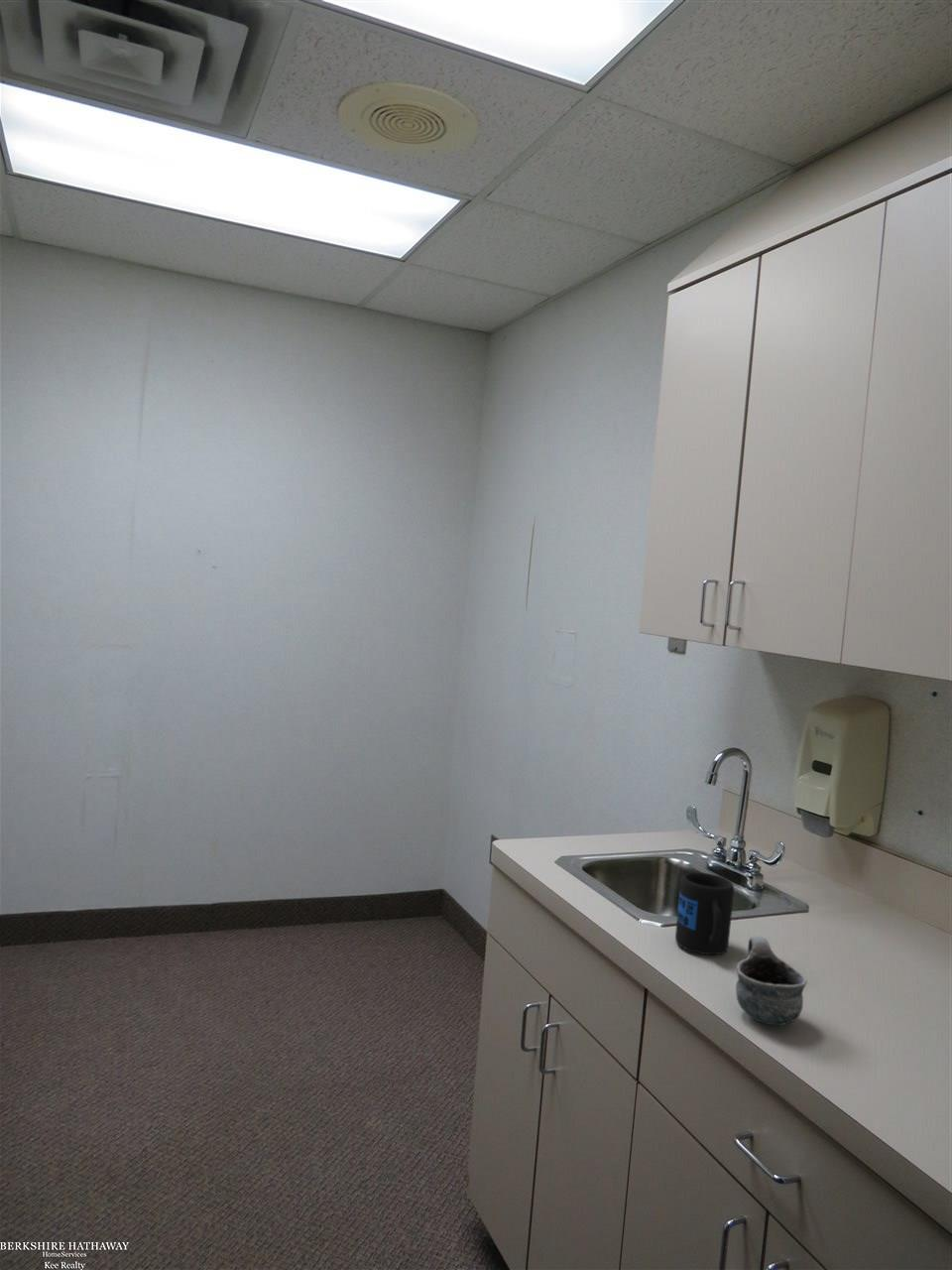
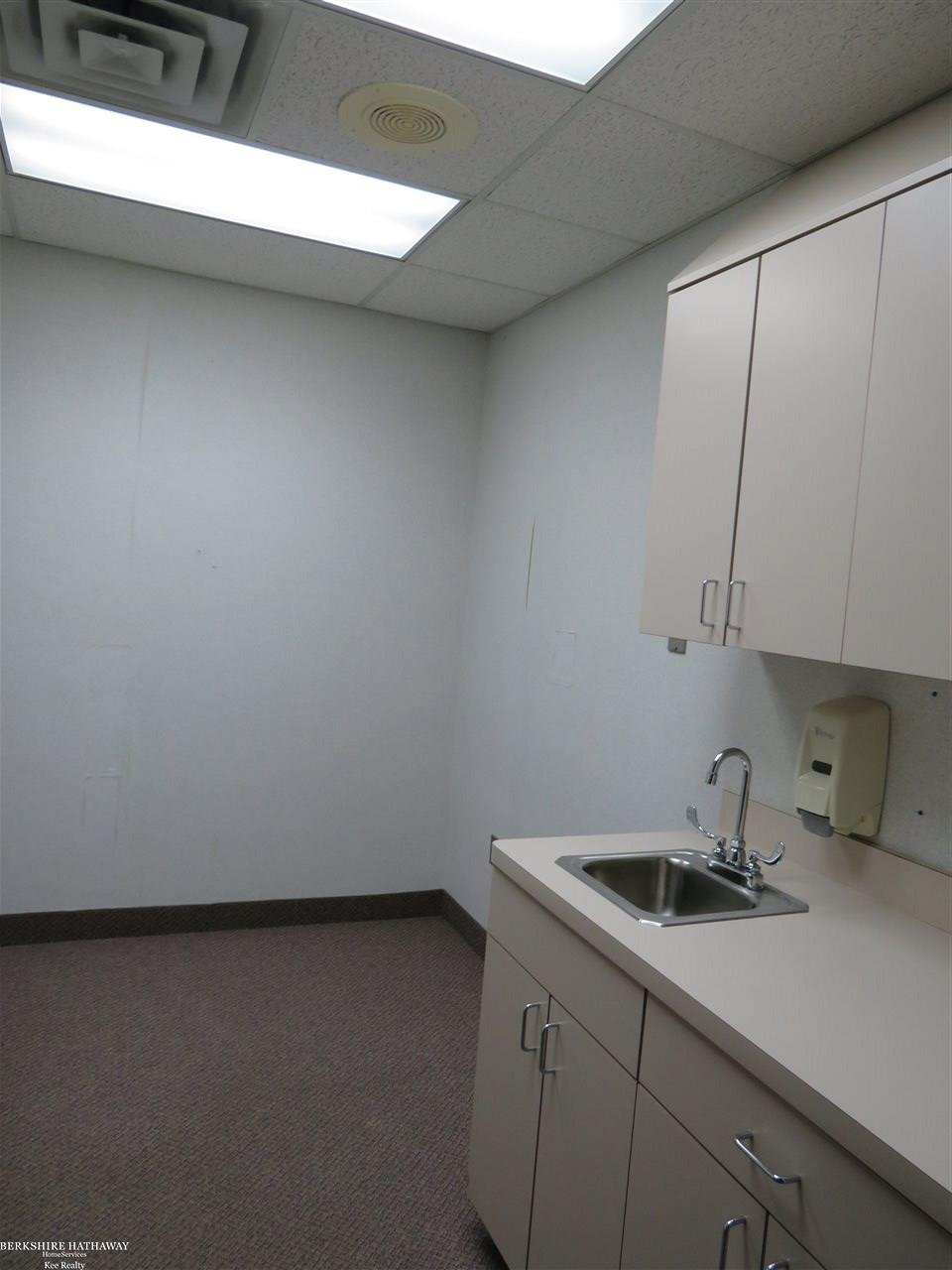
- mug [735,935,808,1027]
- mug [674,871,735,955]
